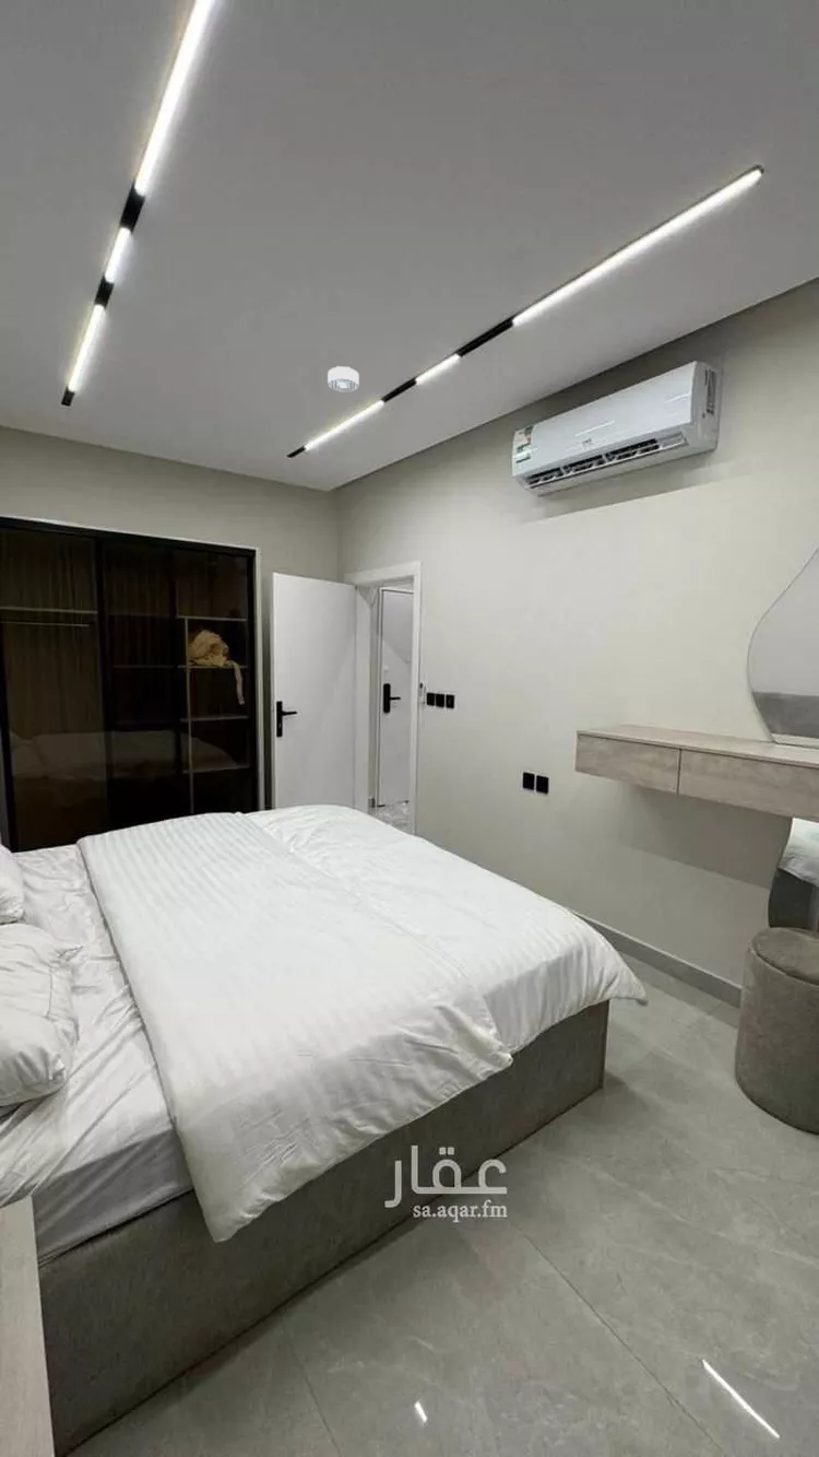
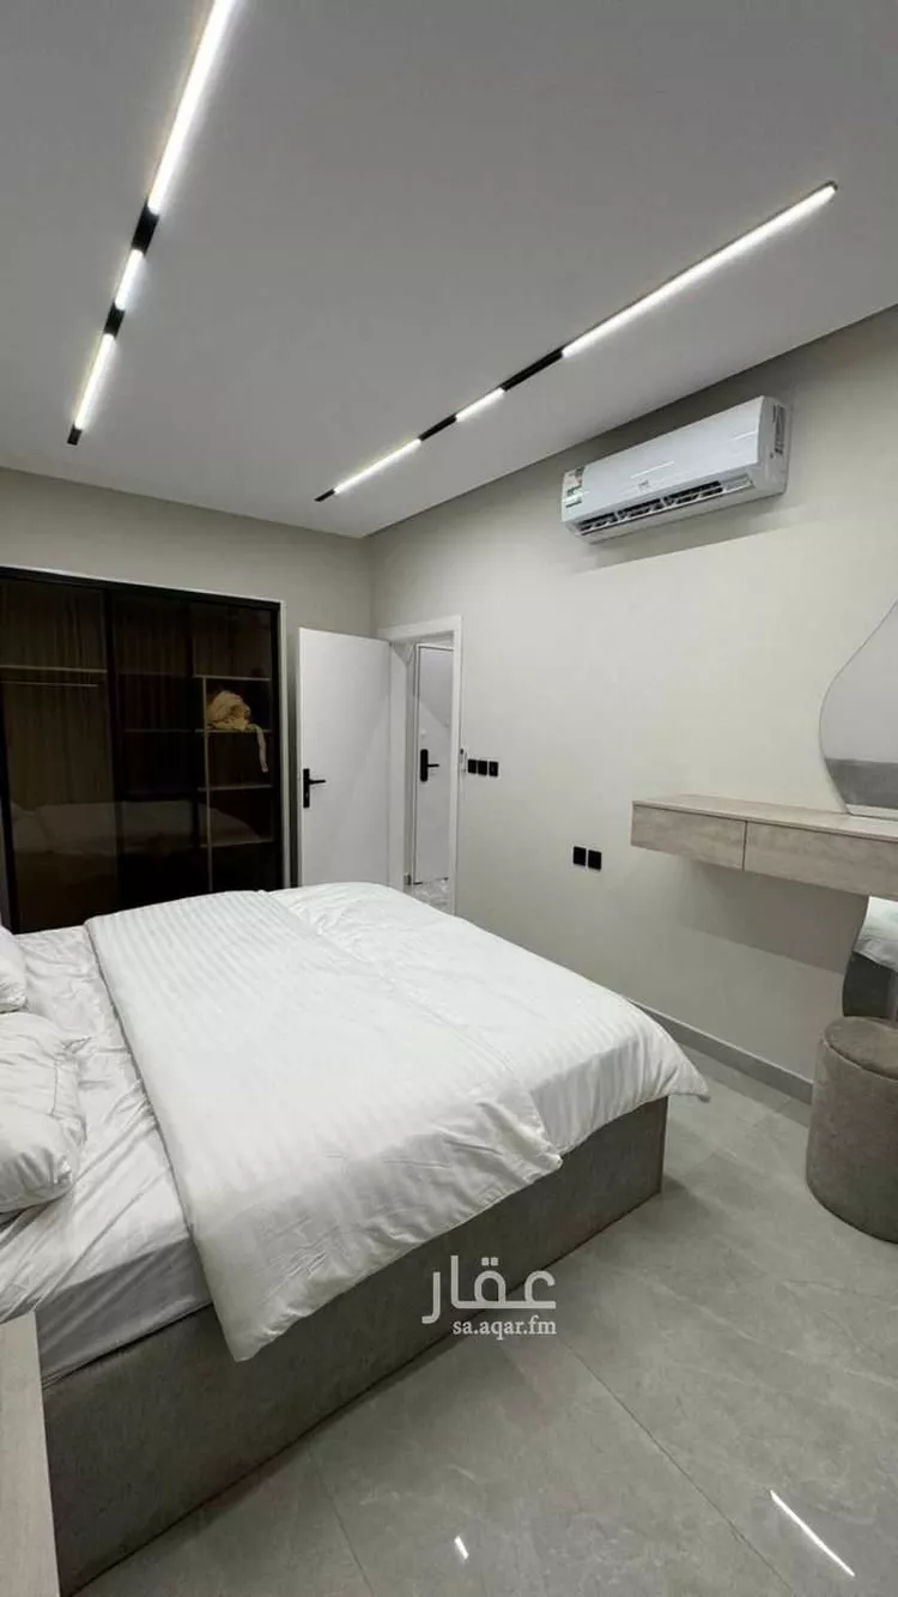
- smoke detector [327,365,360,393]
